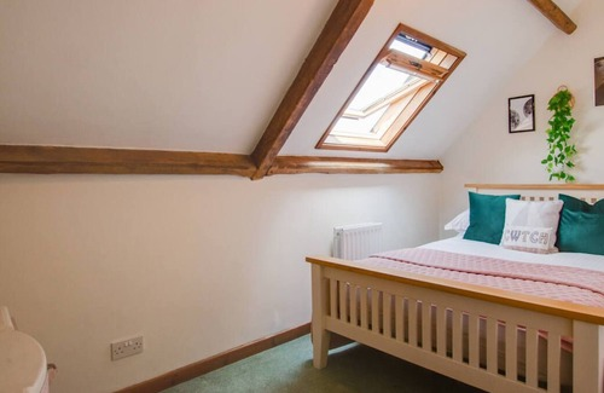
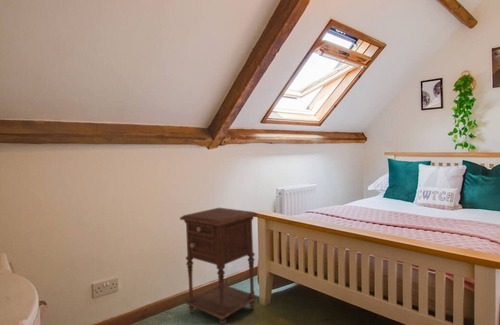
+ nightstand [179,207,260,325]
